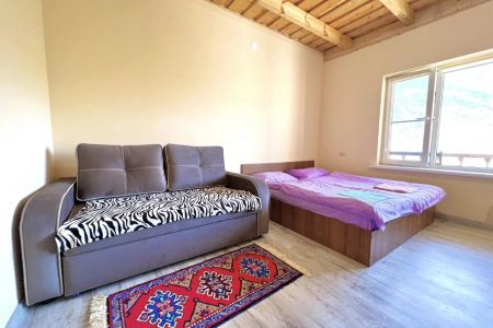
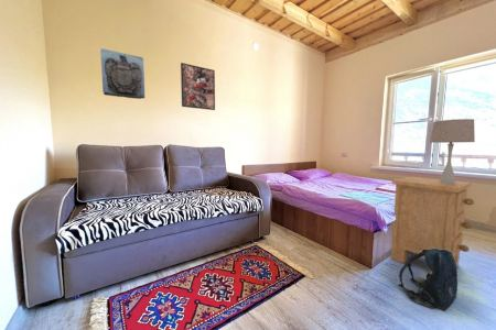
+ backpack [397,249,459,312]
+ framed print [180,62,216,111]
+ wall sculpture [99,47,145,100]
+ table lamp [429,118,476,185]
+ nightstand [390,176,475,274]
